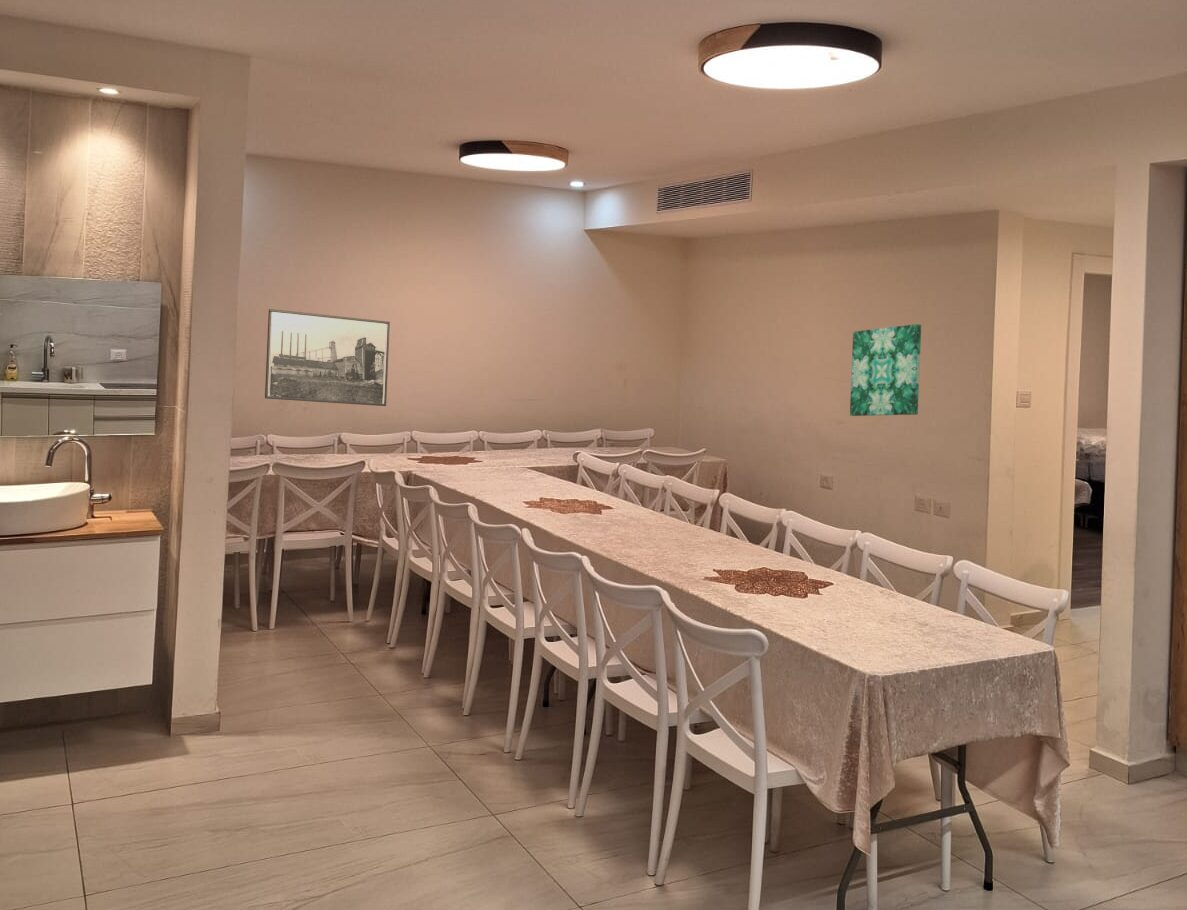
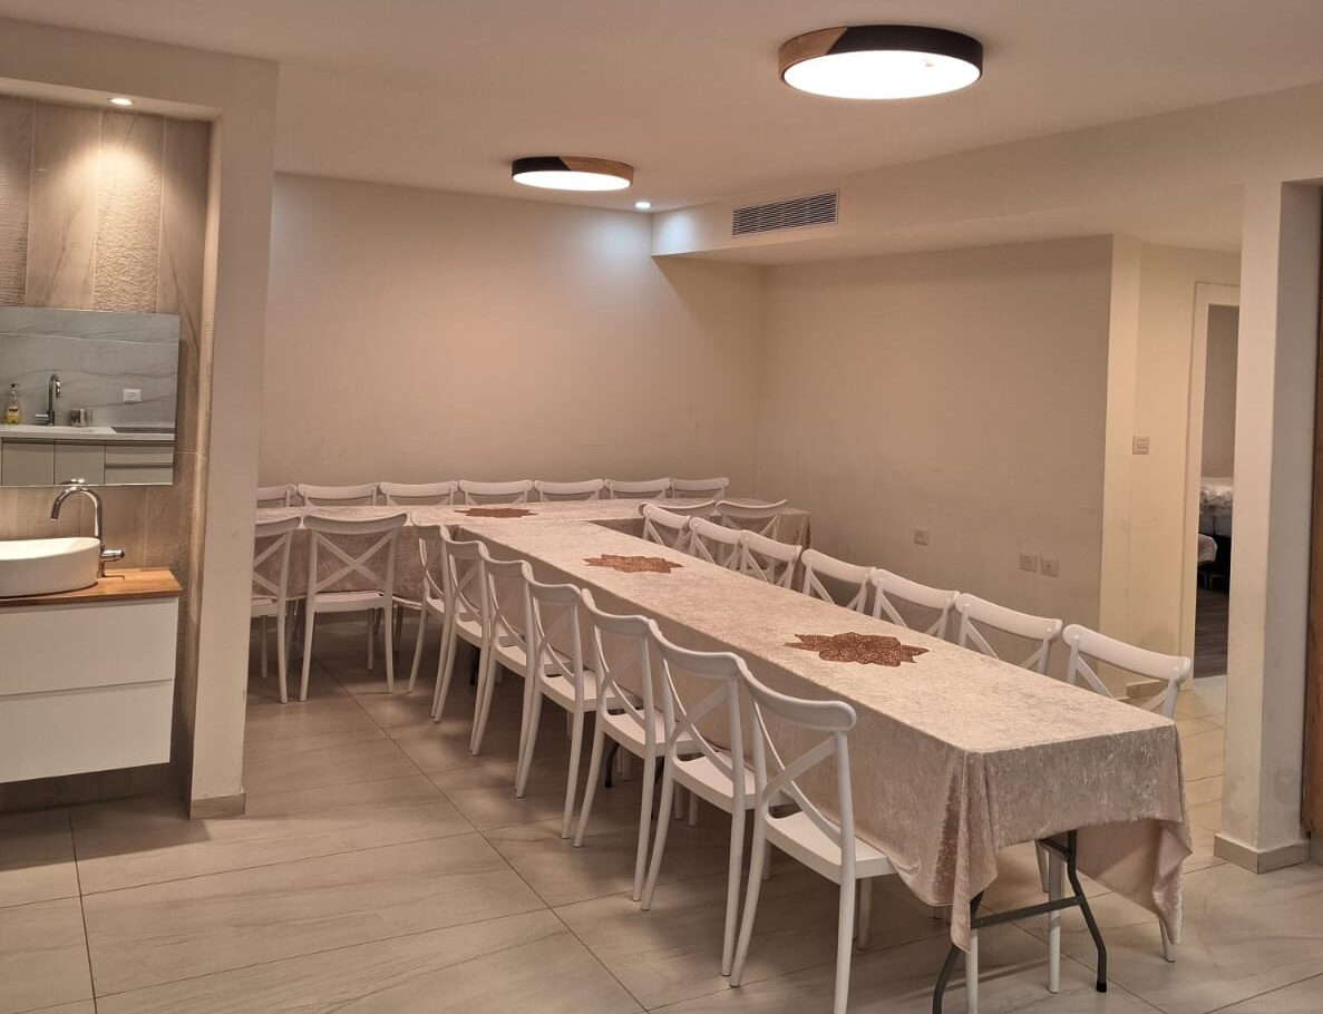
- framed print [264,308,391,407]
- wall art [849,323,922,417]
